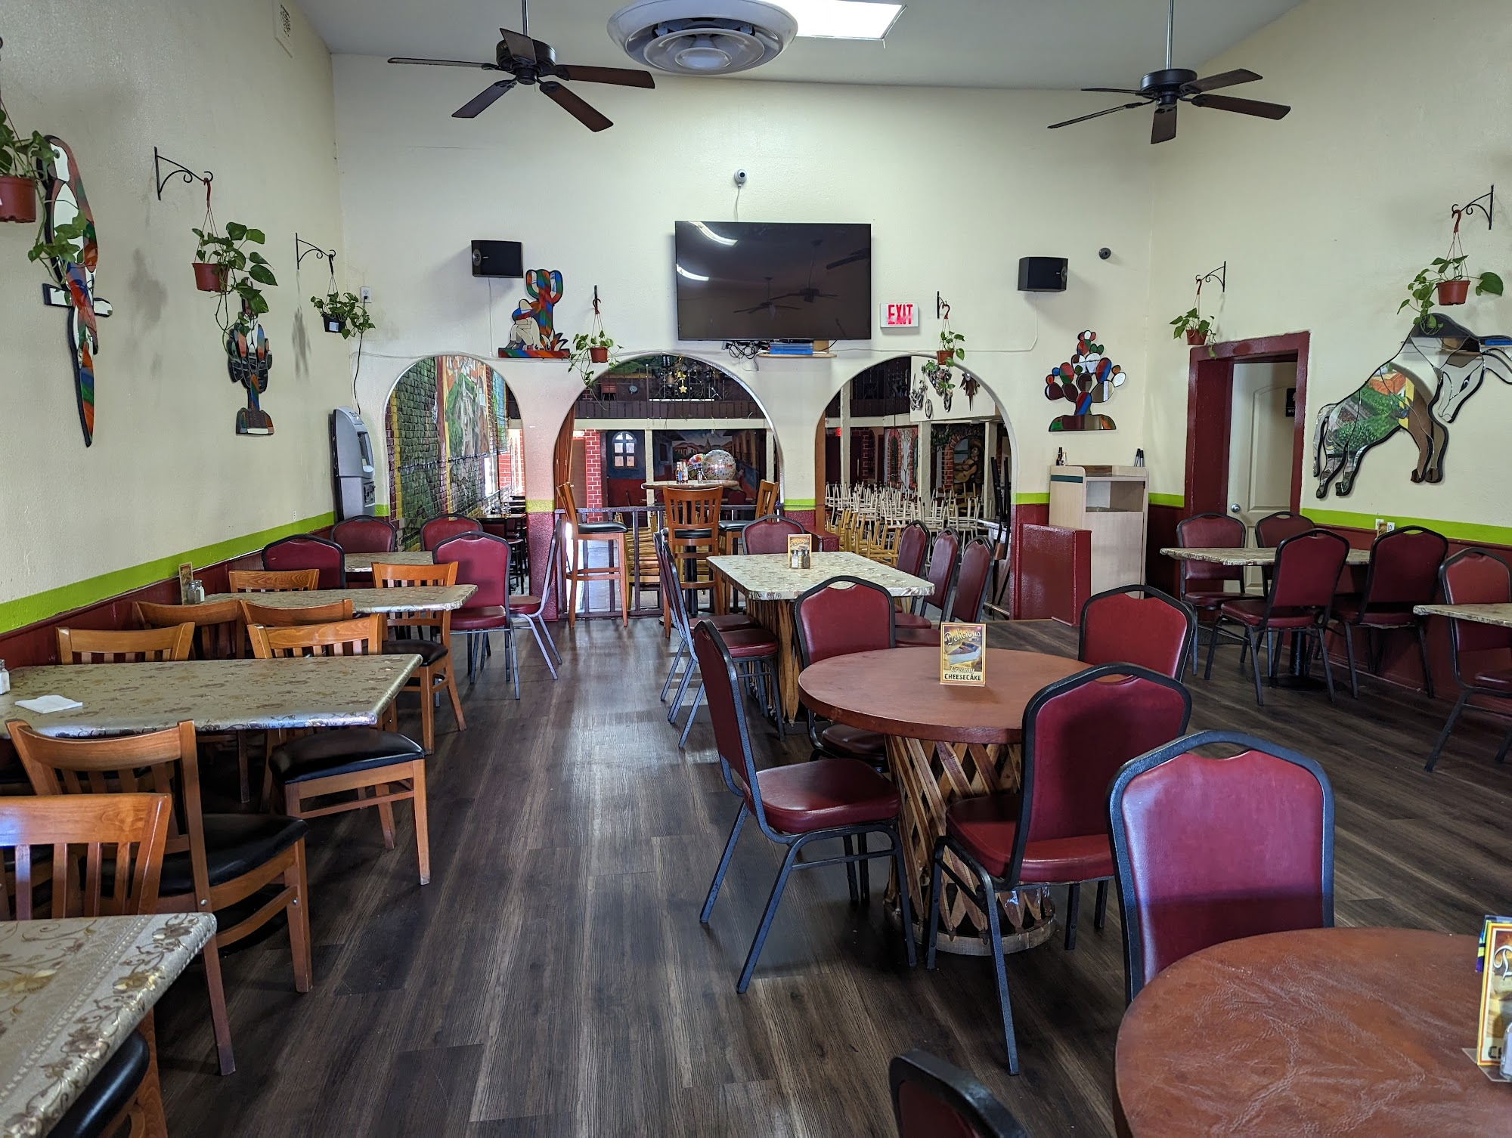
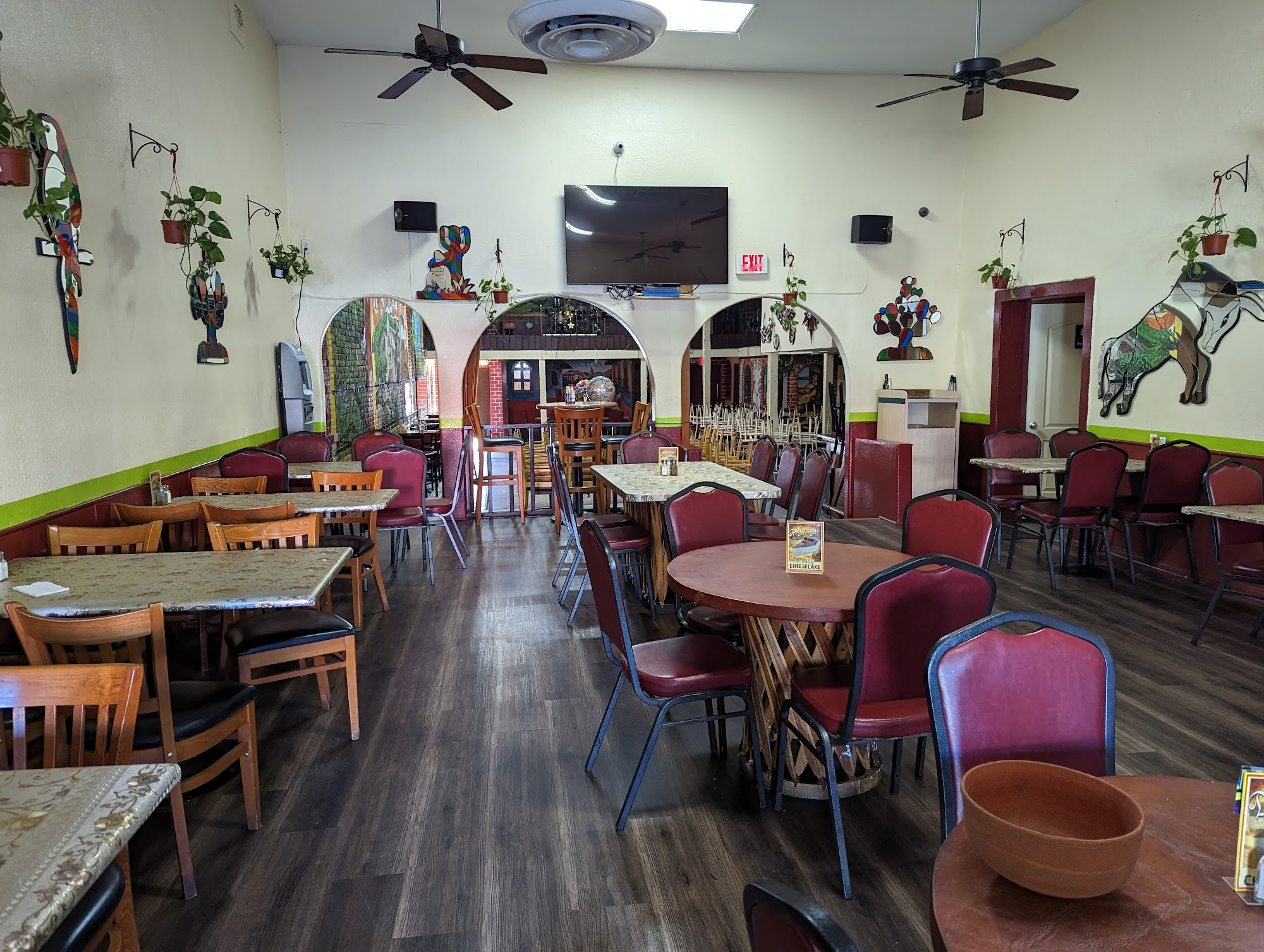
+ bowl [959,759,1146,899]
